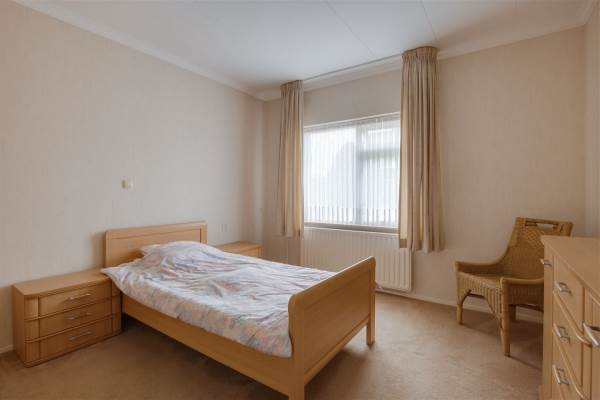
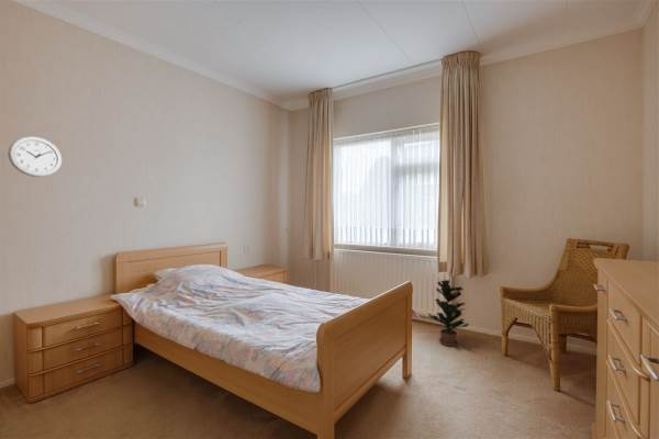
+ wall clock [7,135,63,178]
+ potted plant [427,279,470,347]
